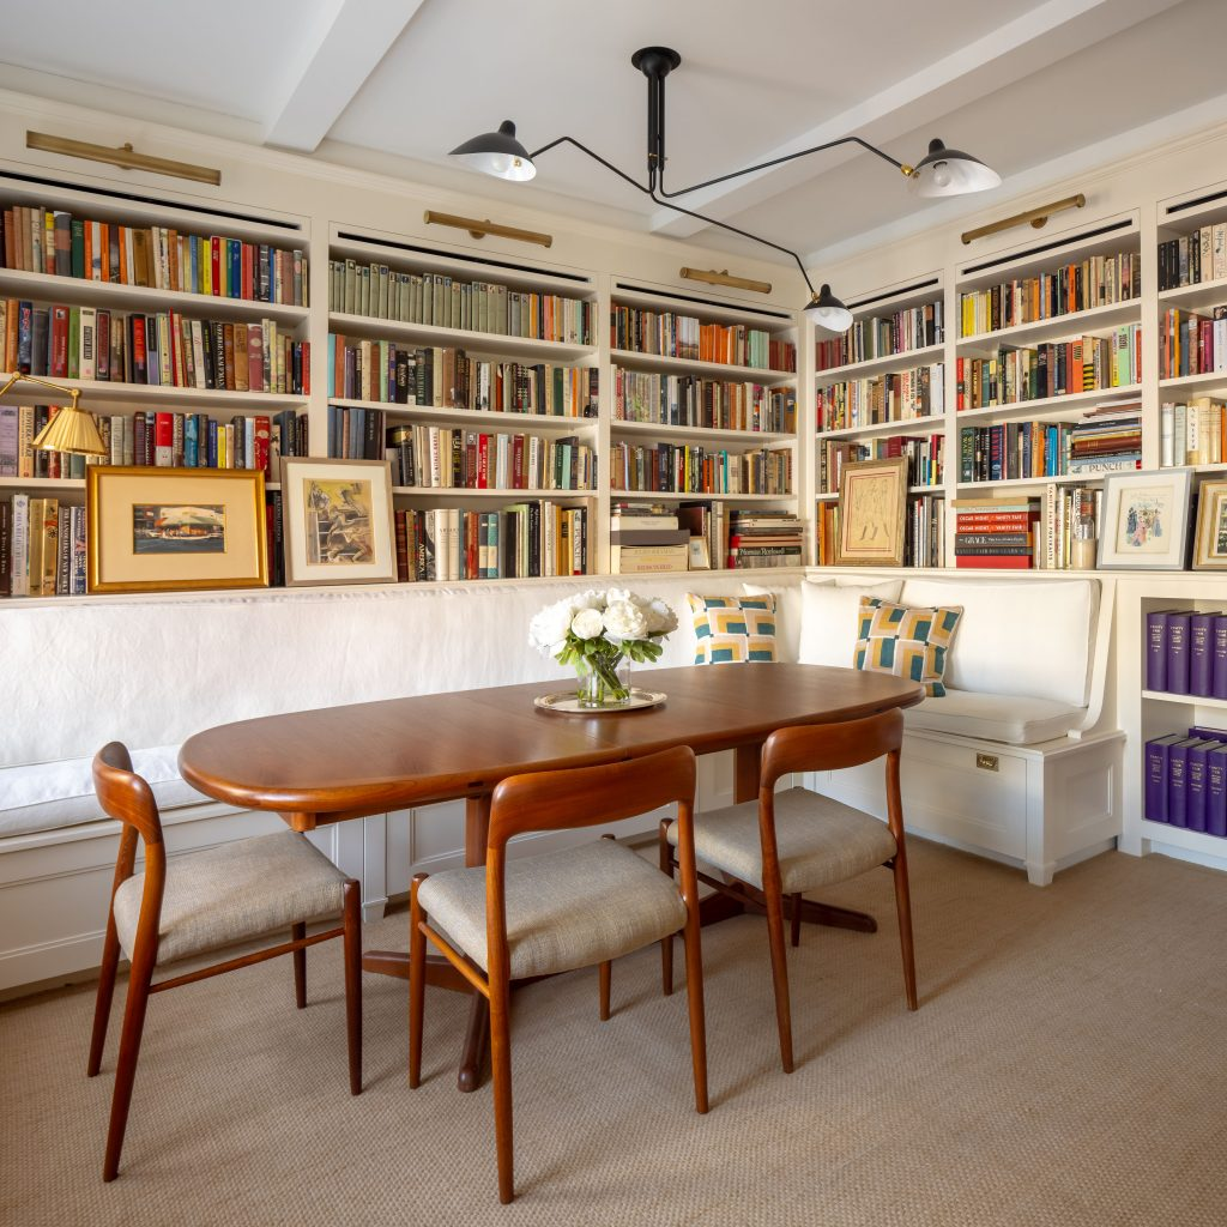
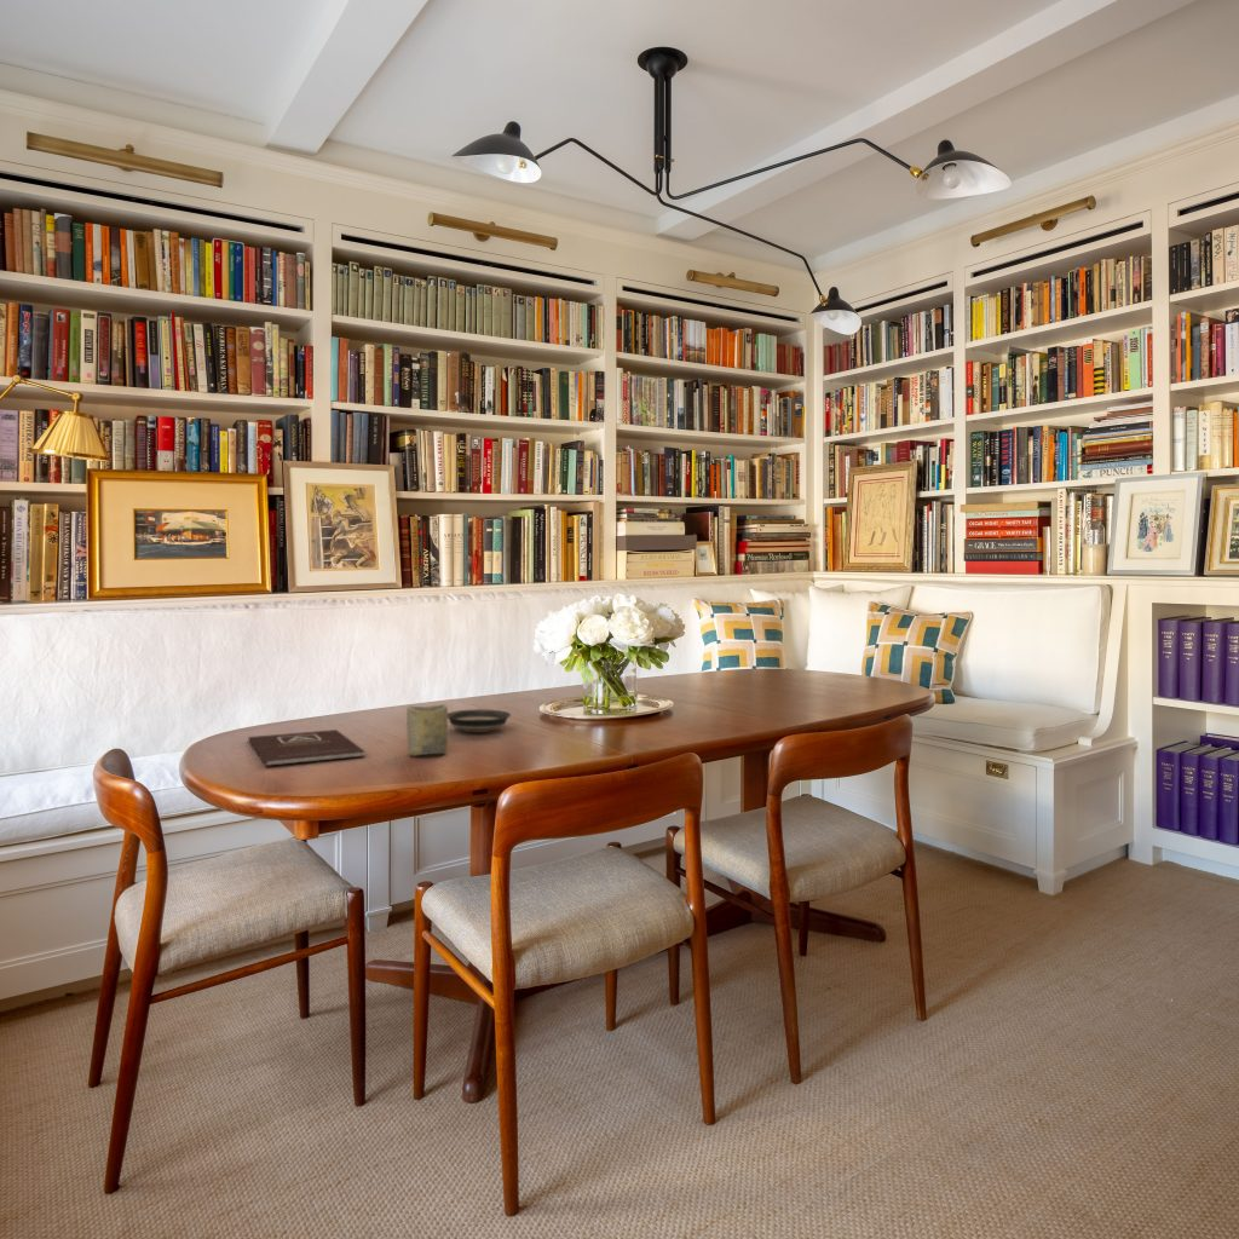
+ saucer [448,708,512,733]
+ book [247,728,367,767]
+ cup [405,703,449,757]
